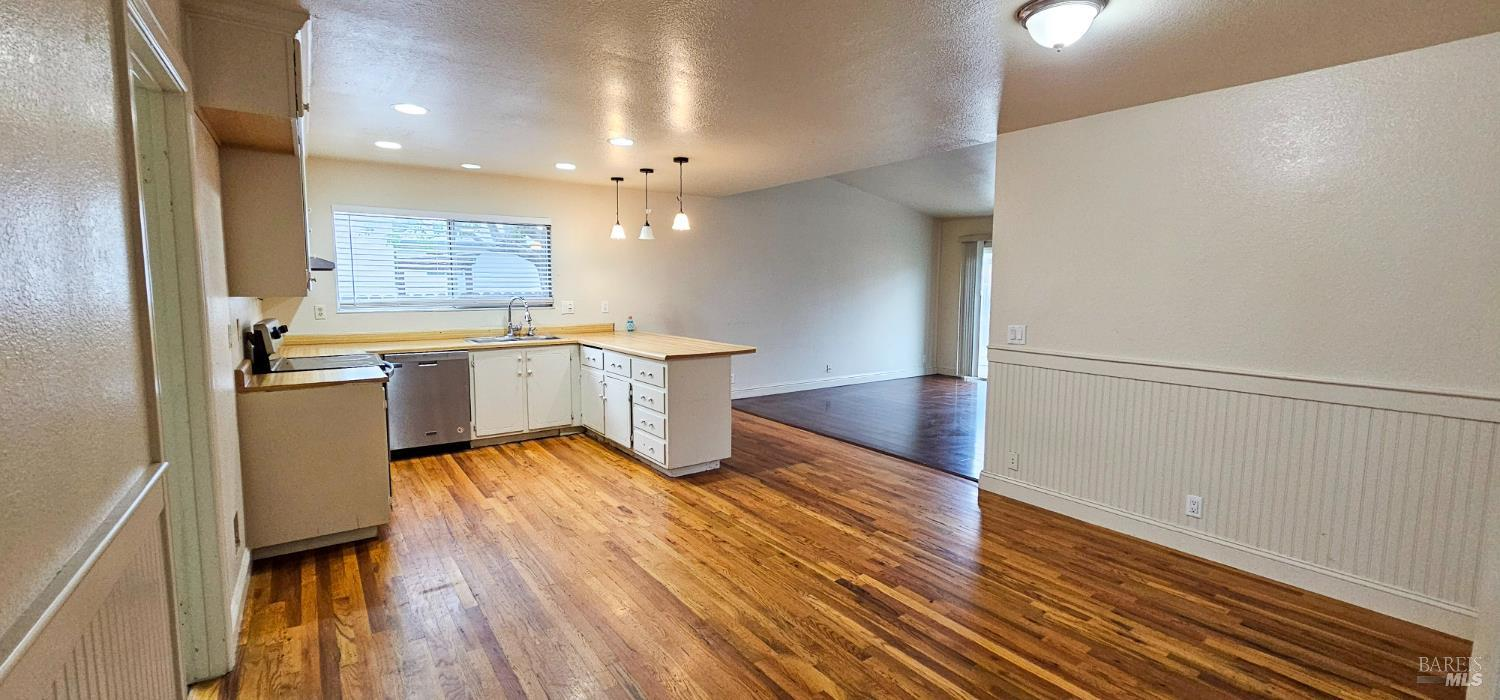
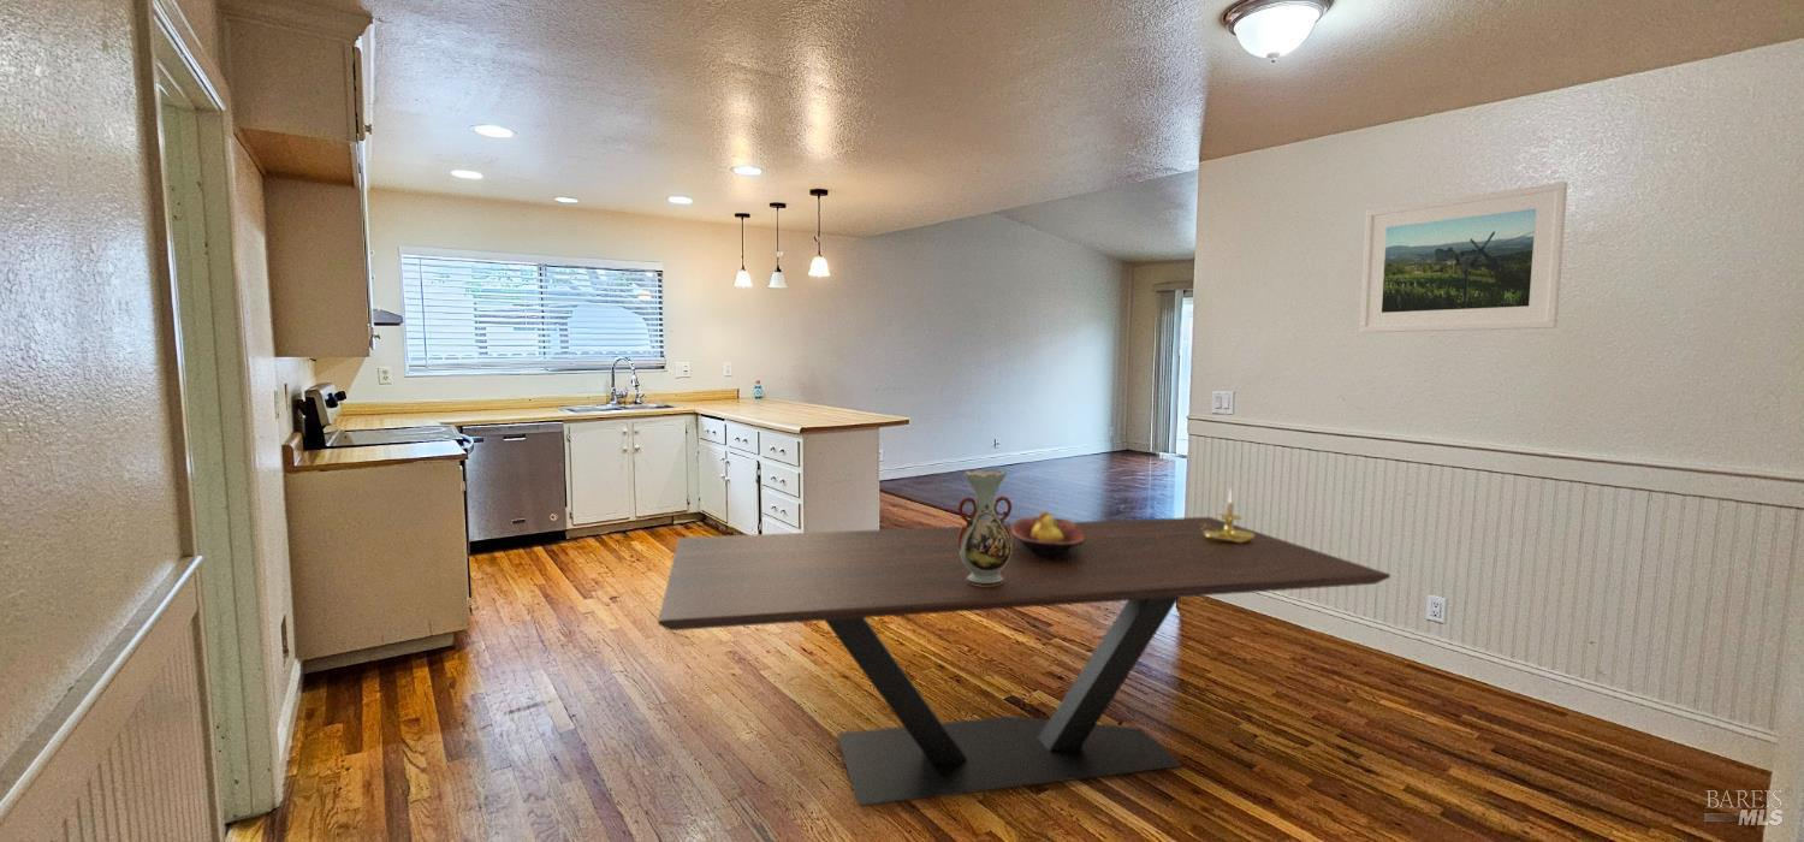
+ vase [957,468,1013,586]
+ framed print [1358,180,1568,334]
+ fruit bowl [1010,510,1085,558]
+ candle holder [1200,487,1254,544]
+ dining table [657,516,1391,807]
